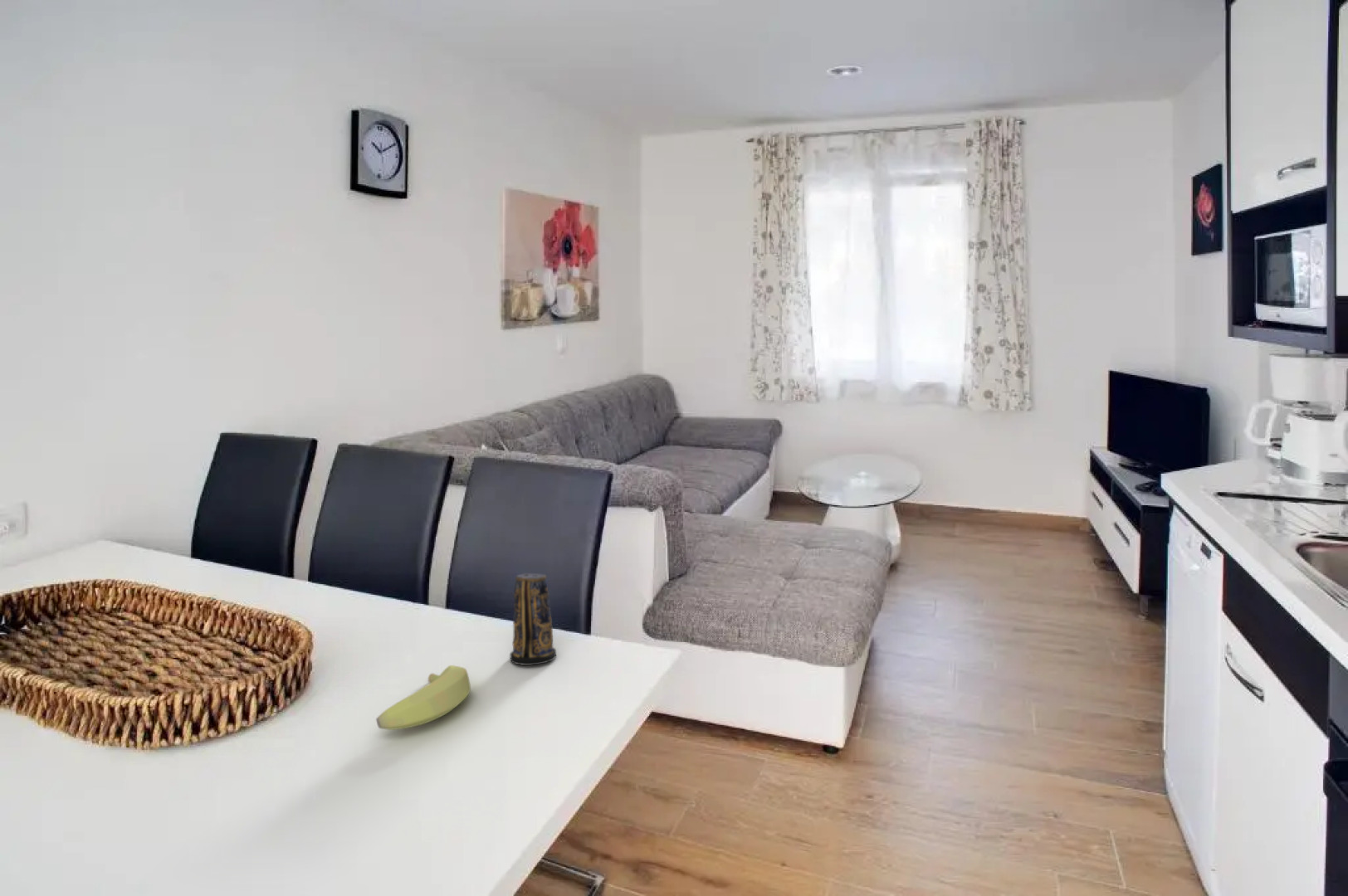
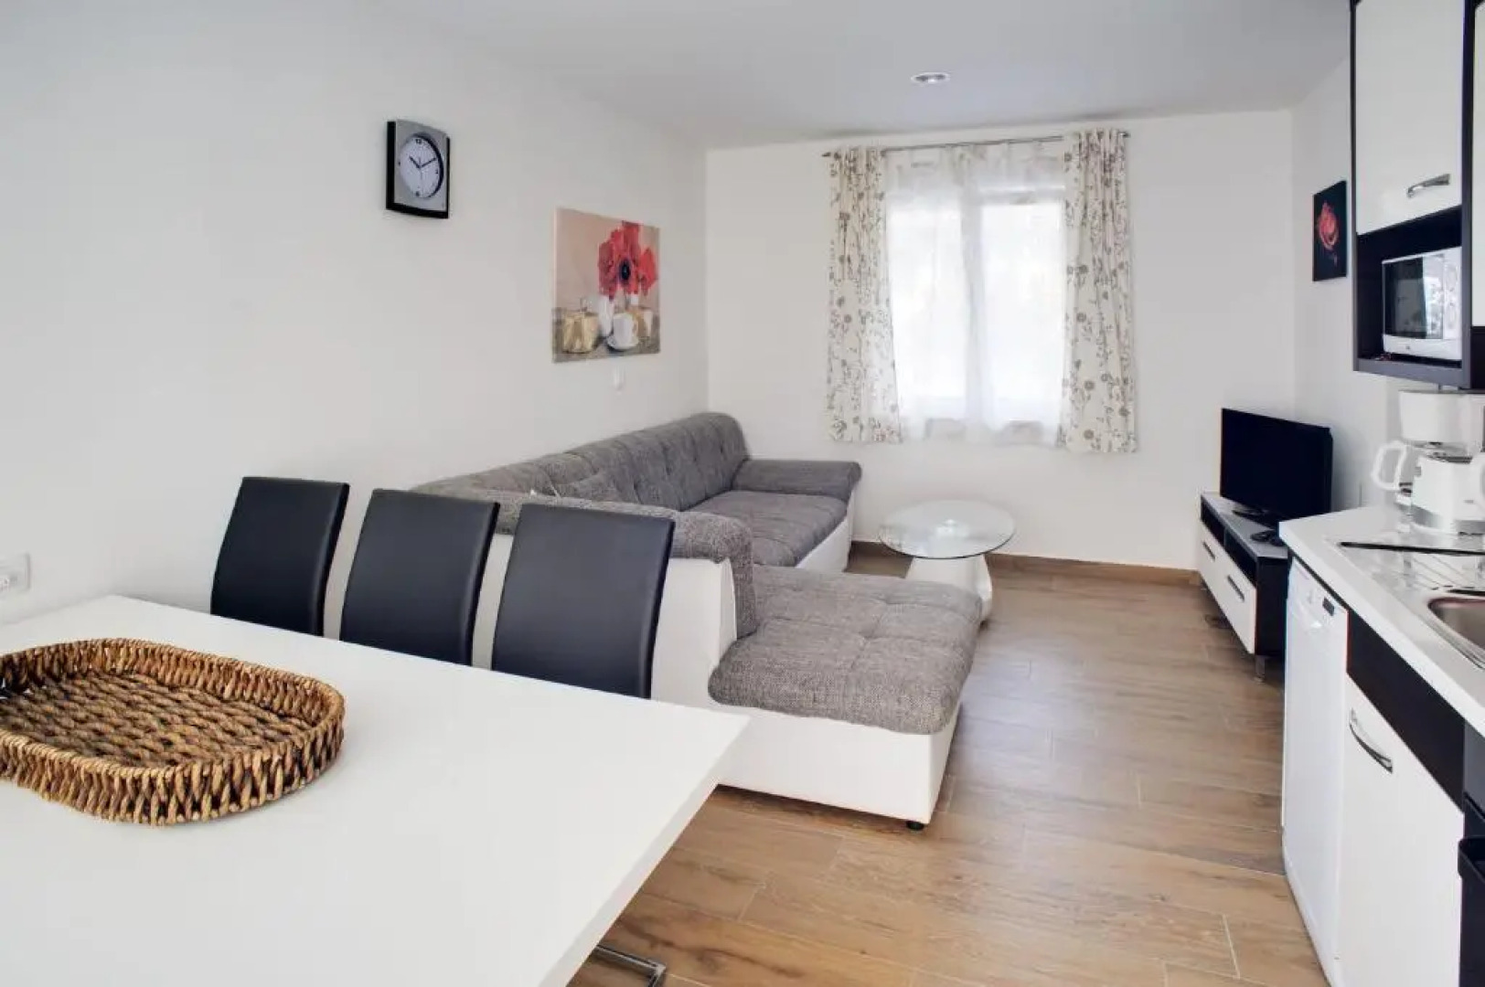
- candle [510,572,557,666]
- banana [375,665,471,731]
